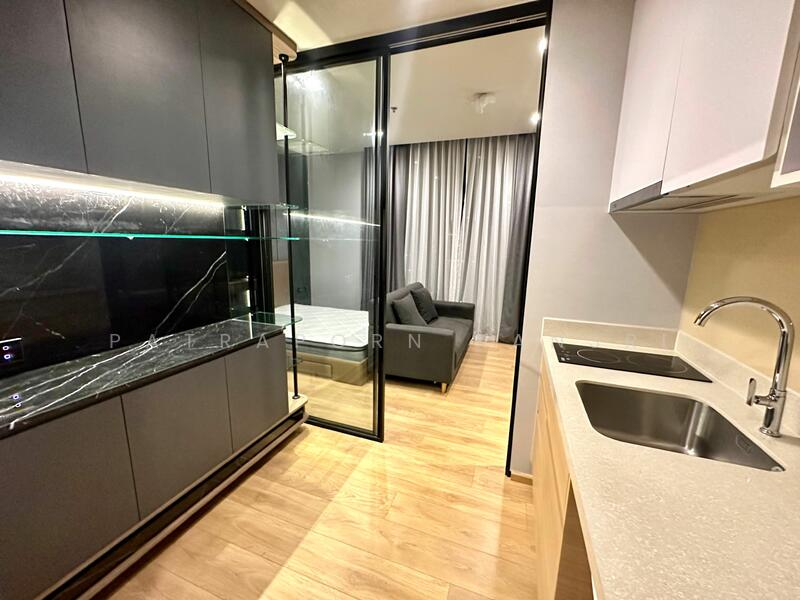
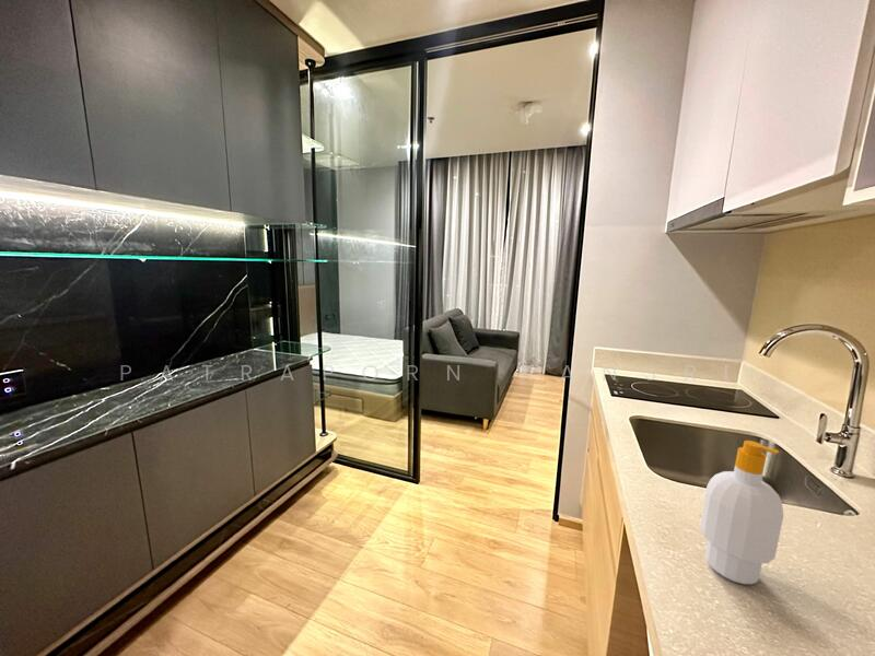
+ soap bottle [699,440,784,585]
